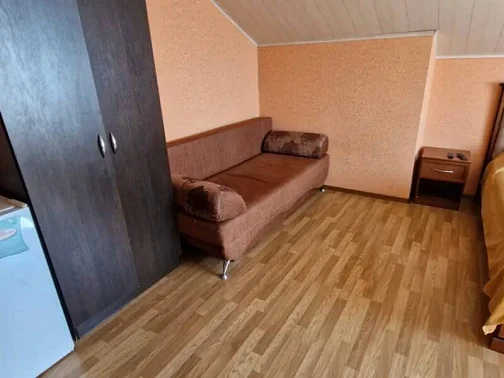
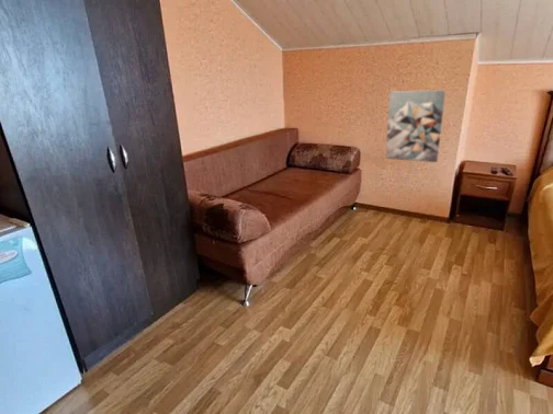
+ wall art [384,89,447,163]
